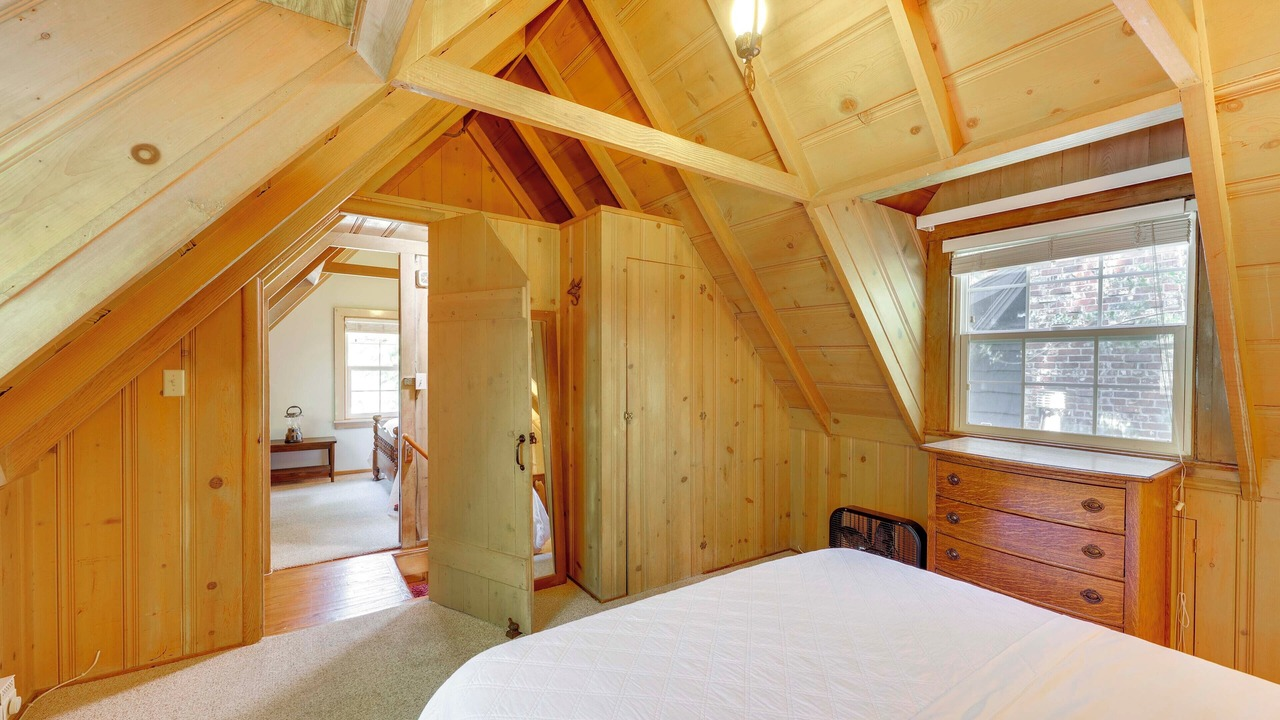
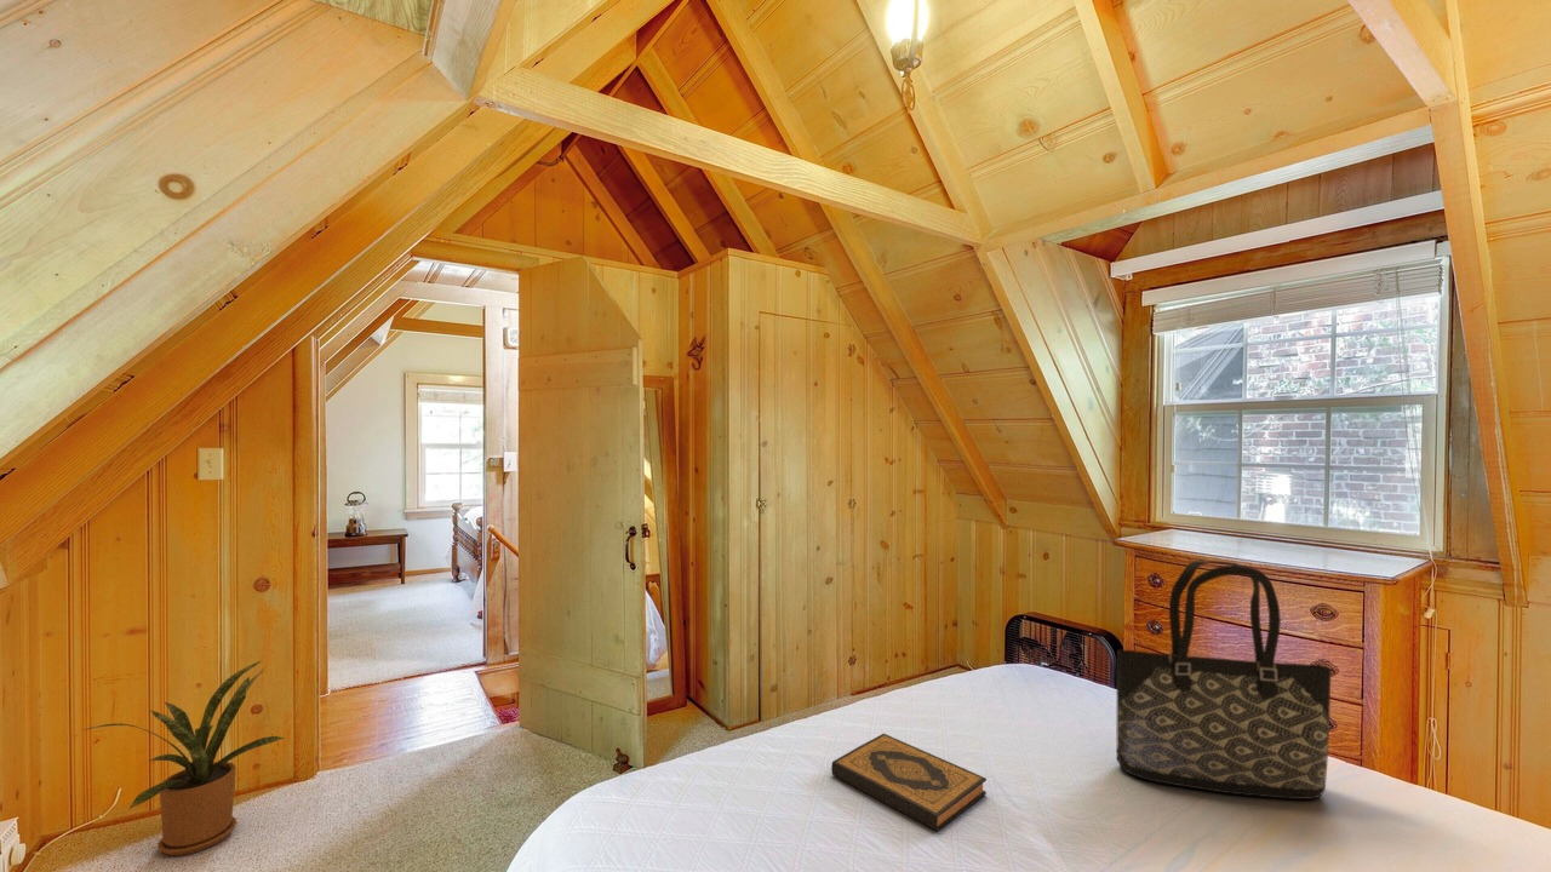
+ hardback book [830,733,988,832]
+ tote bag [1116,560,1333,801]
+ house plant [78,659,286,856]
